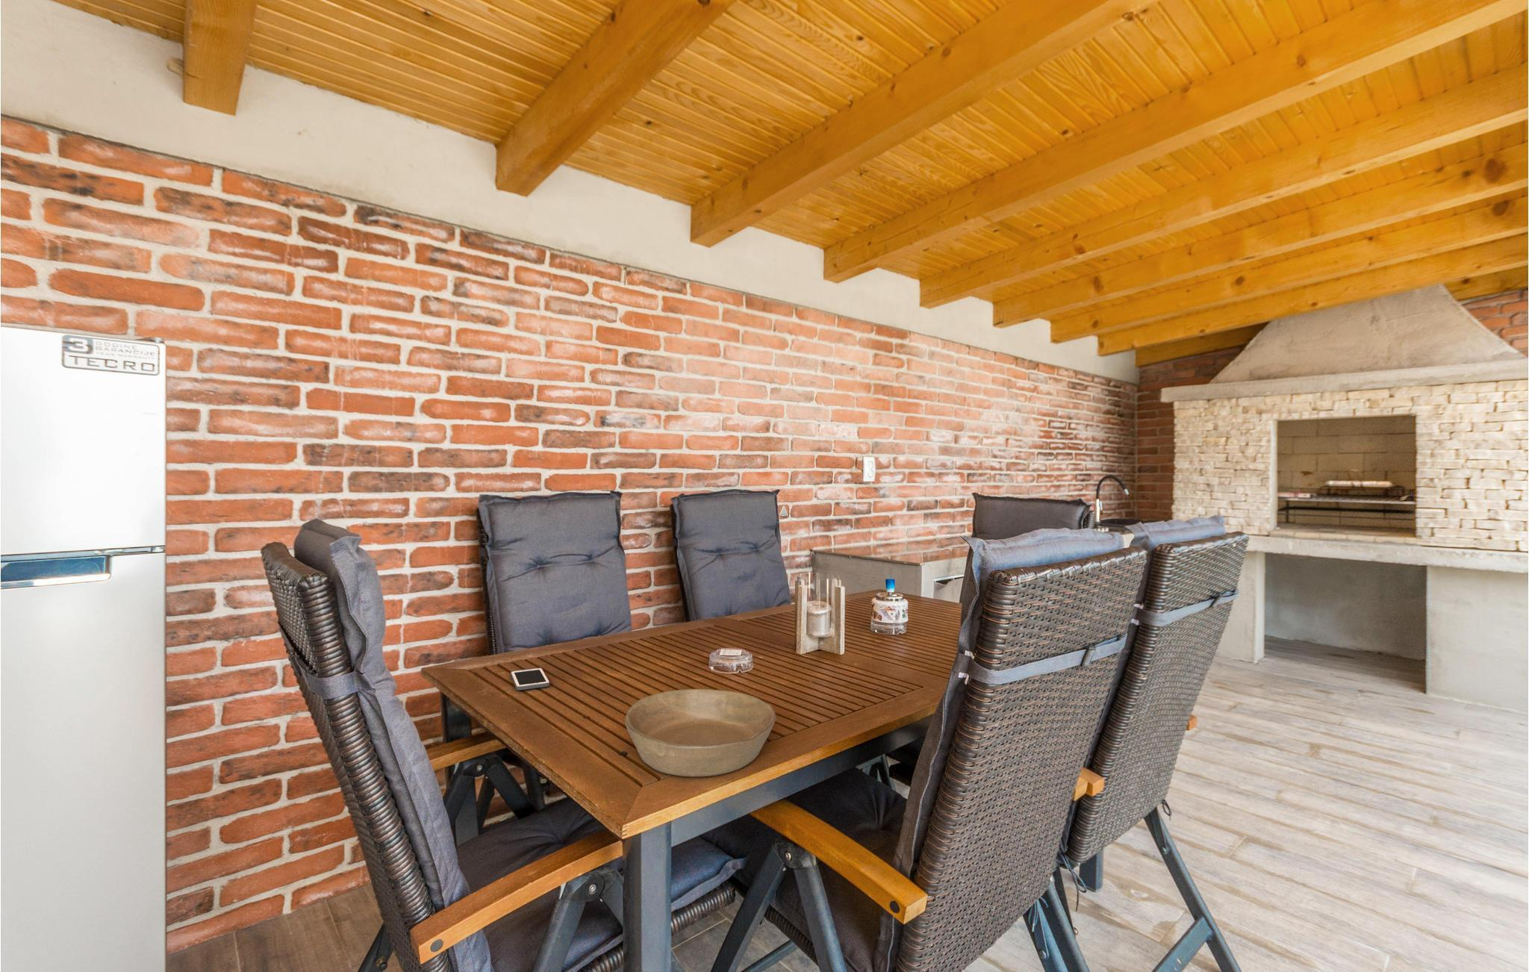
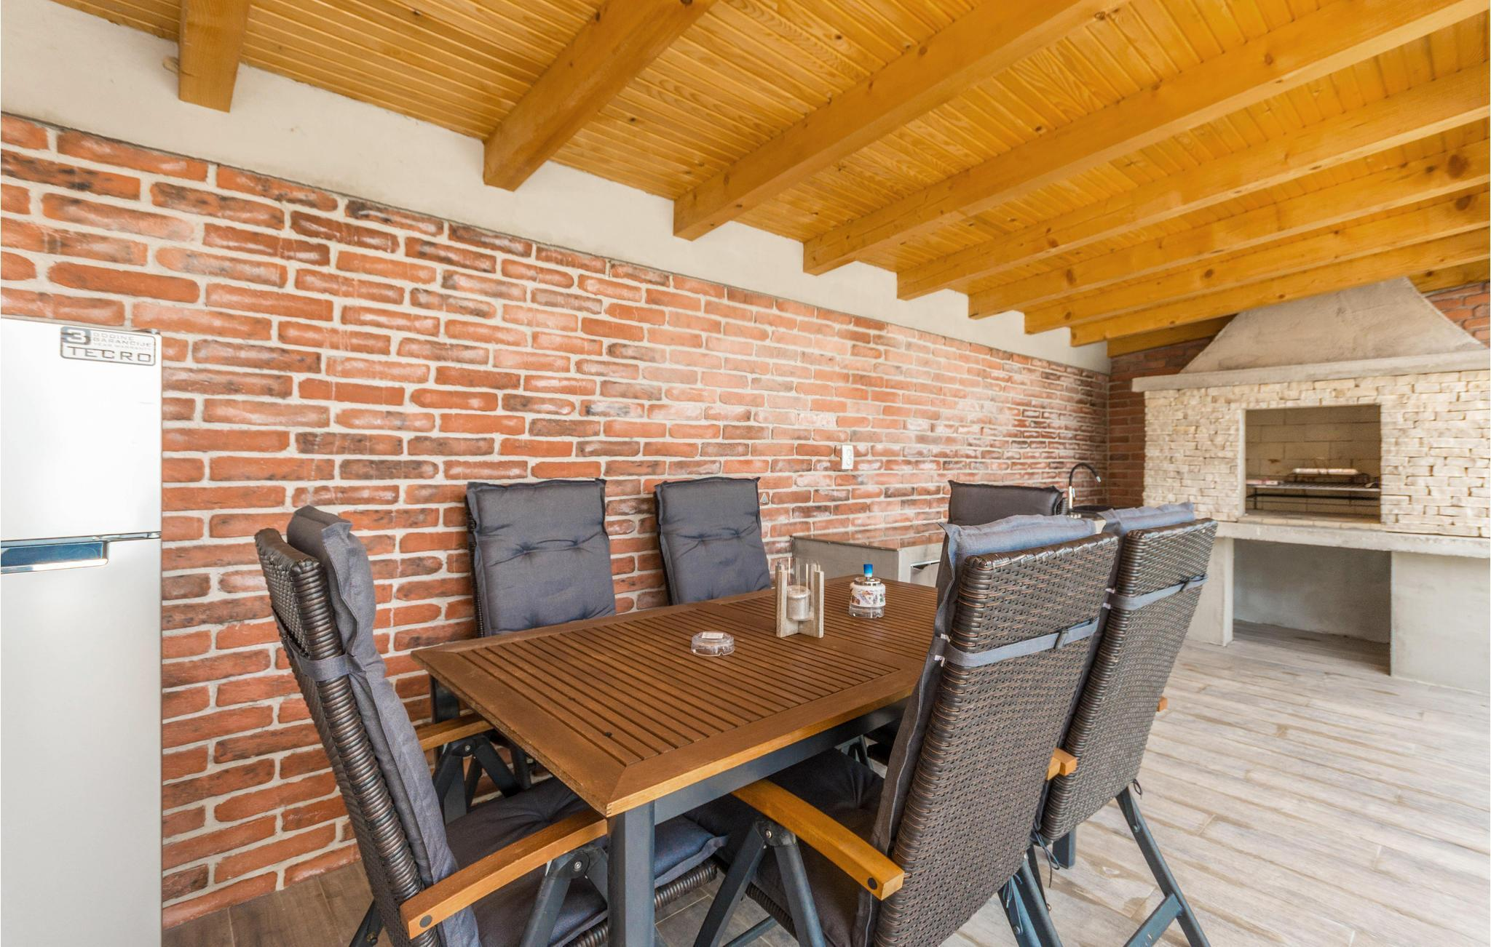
- cell phone [510,667,551,691]
- bowl [624,688,777,777]
